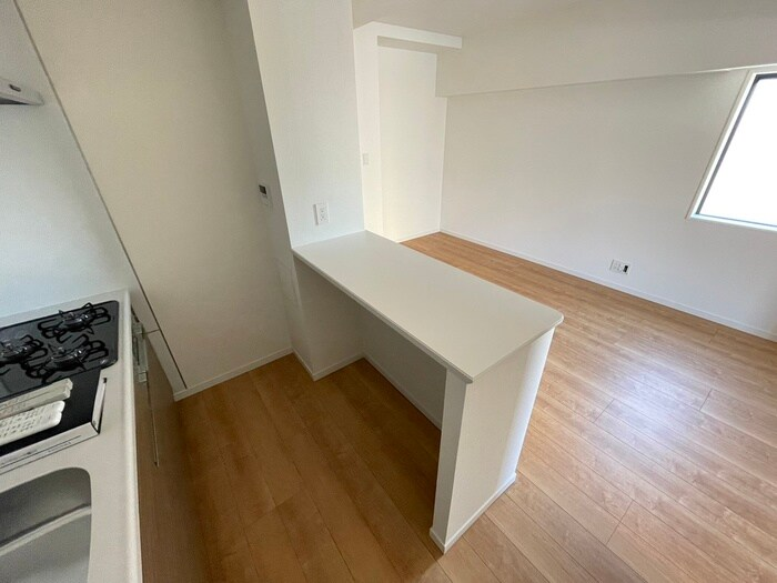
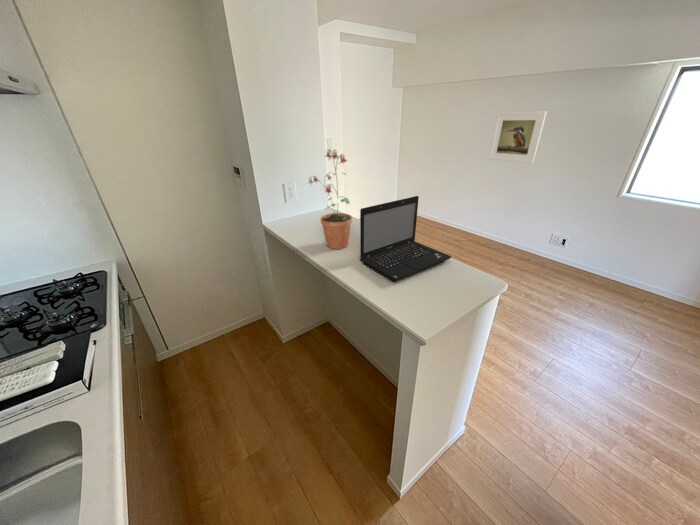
+ laptop [359,195,452,283]
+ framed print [488,110,548,164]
+ potted plant [307,148,353,250]
